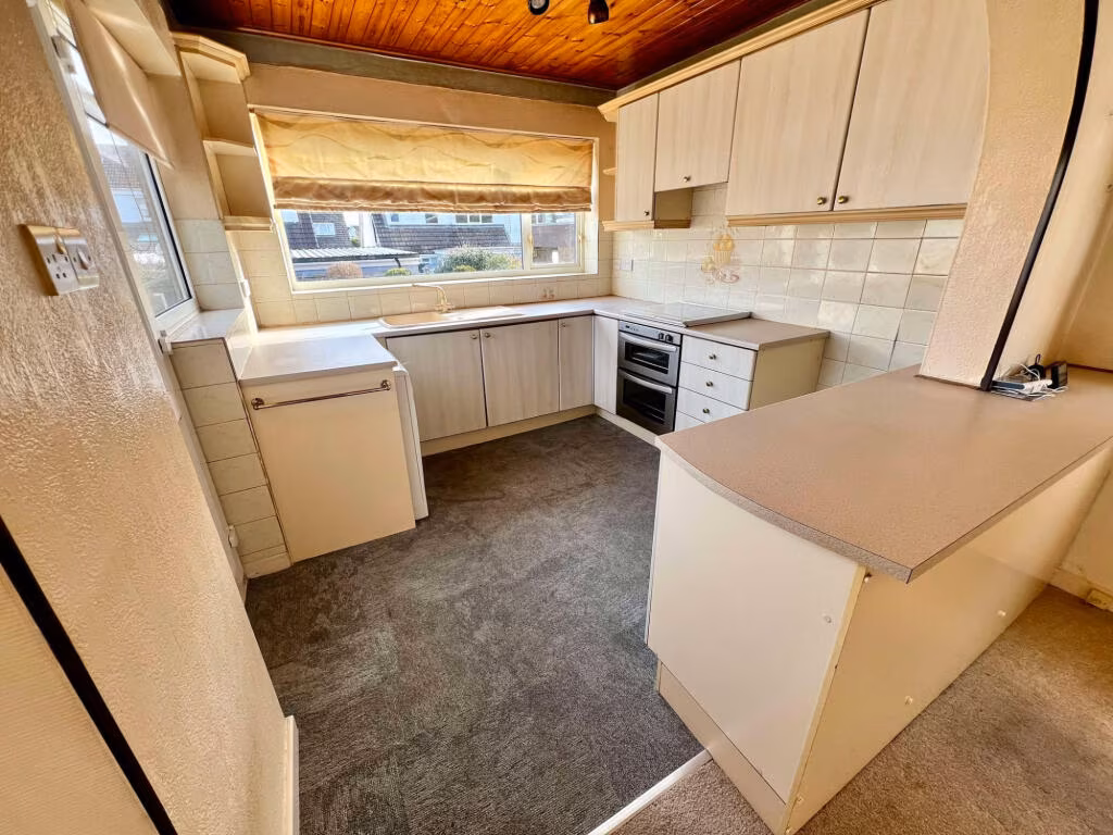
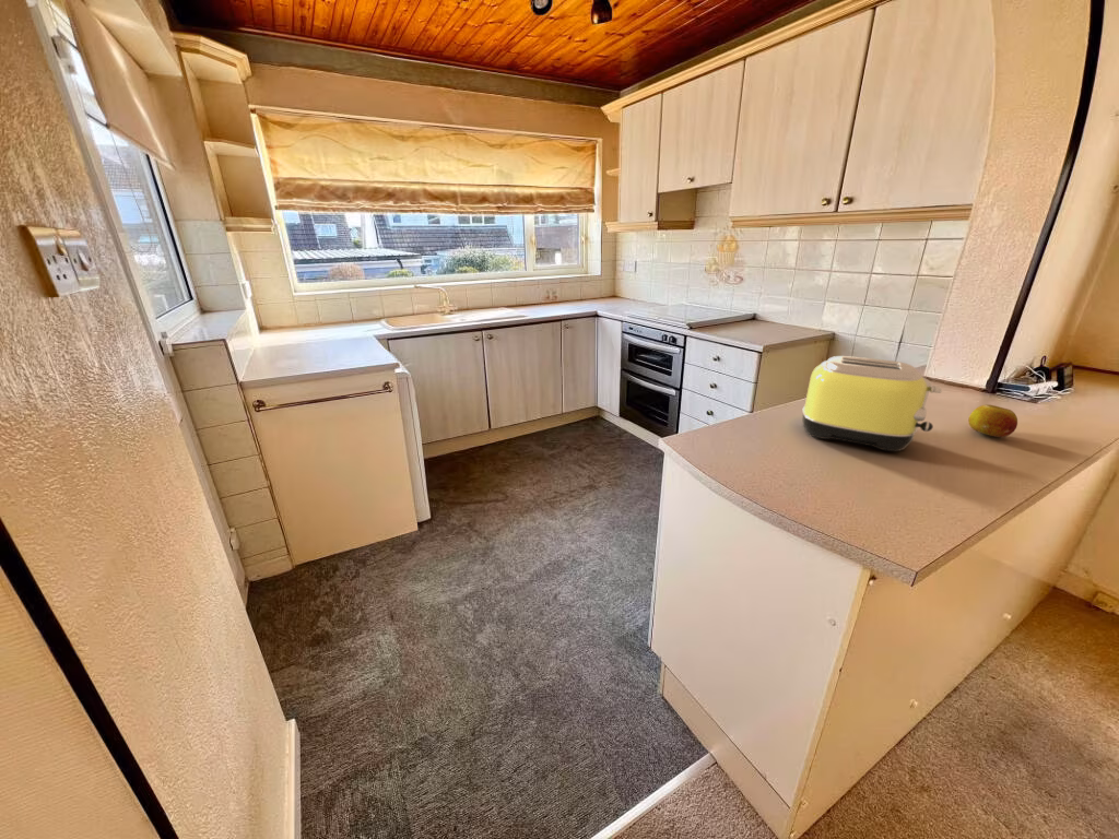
+ toaster [801,355,943,452]
+ fruit [967,404,1018,438]
